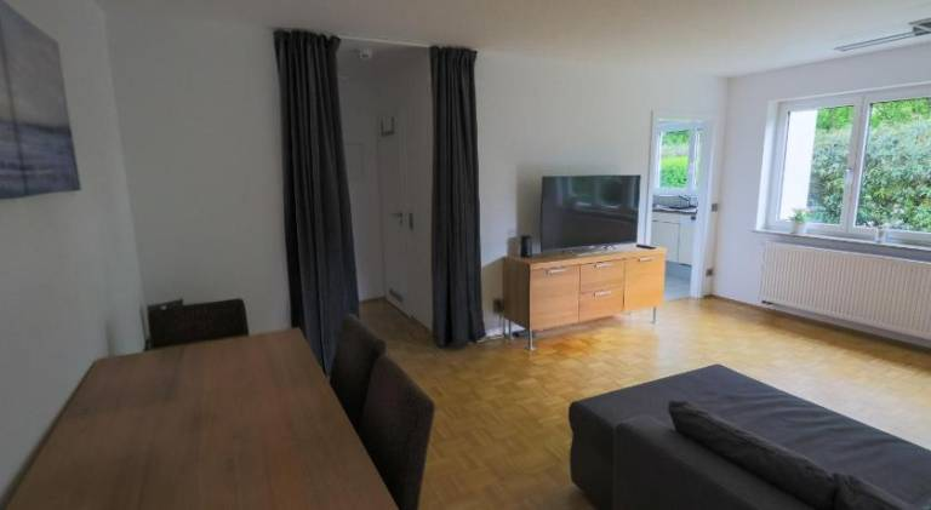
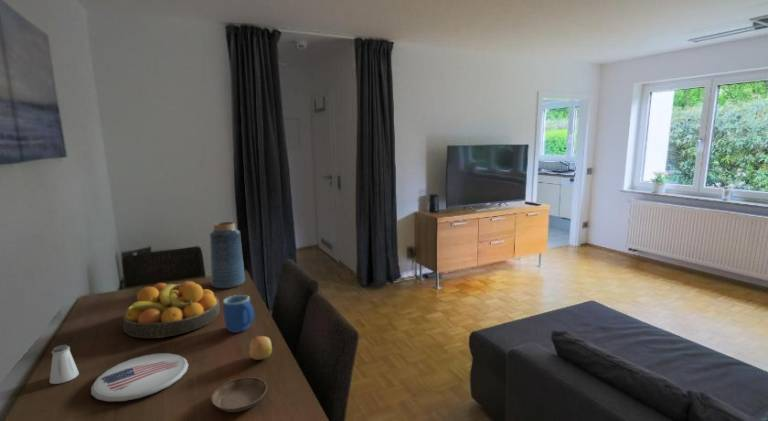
+ plate [90,352,189,402]
+ apple [245,335,273,361]
+ saucer [210,376,268,413]
+ vase [208,221,246,289]
+ mug [222,294,256,334]
+ fruit bowl [122,280,221,339]
+ saltshaker [49,344,80,385]
